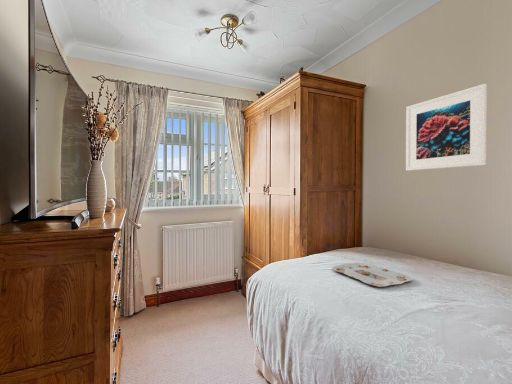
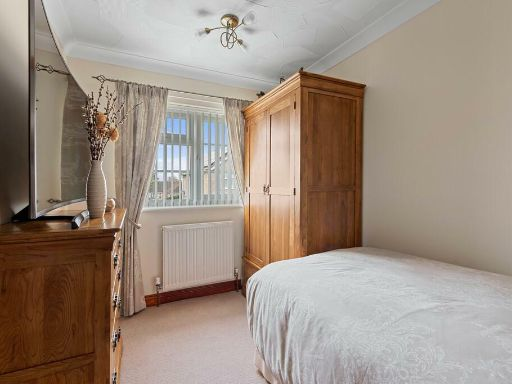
- serving tray [331,262,413,288]
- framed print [405,83,488,172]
